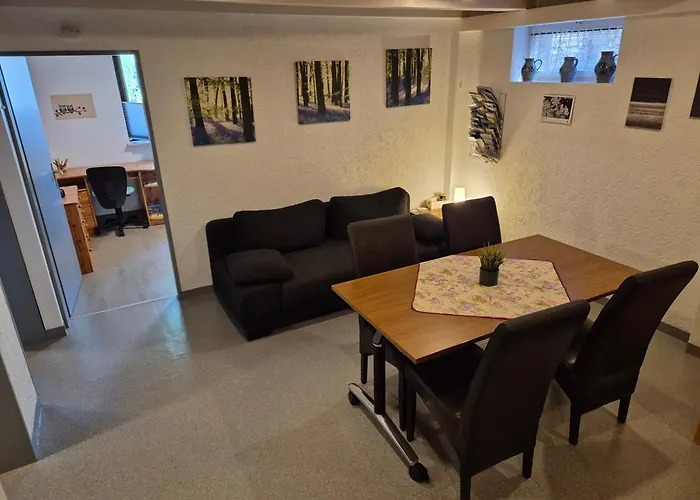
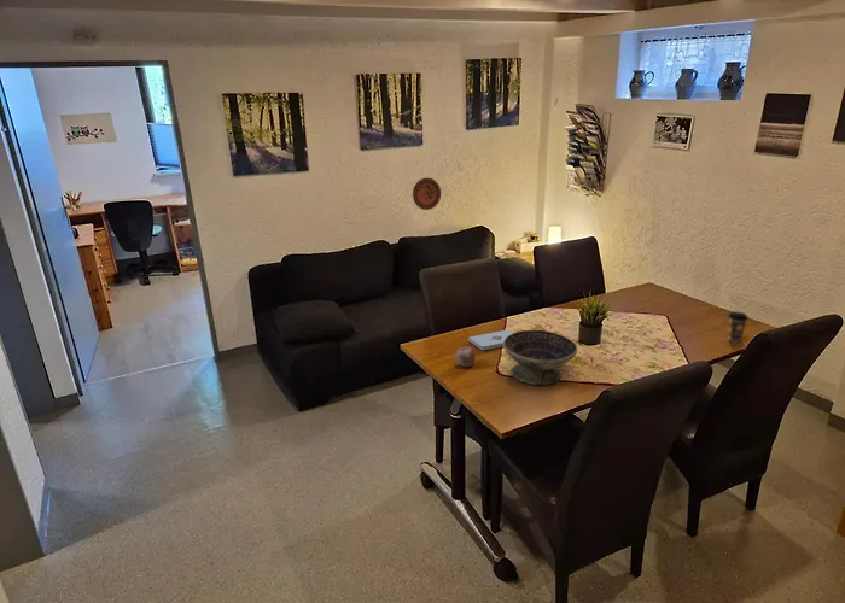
+ decorative plate [412,177,442,211]
+ notepad [467,328,513,351]
+ decorative bowl [502,329,578,386]
+ apple [454,345,477,368]
+ coffee cup [727,310,750,343]
